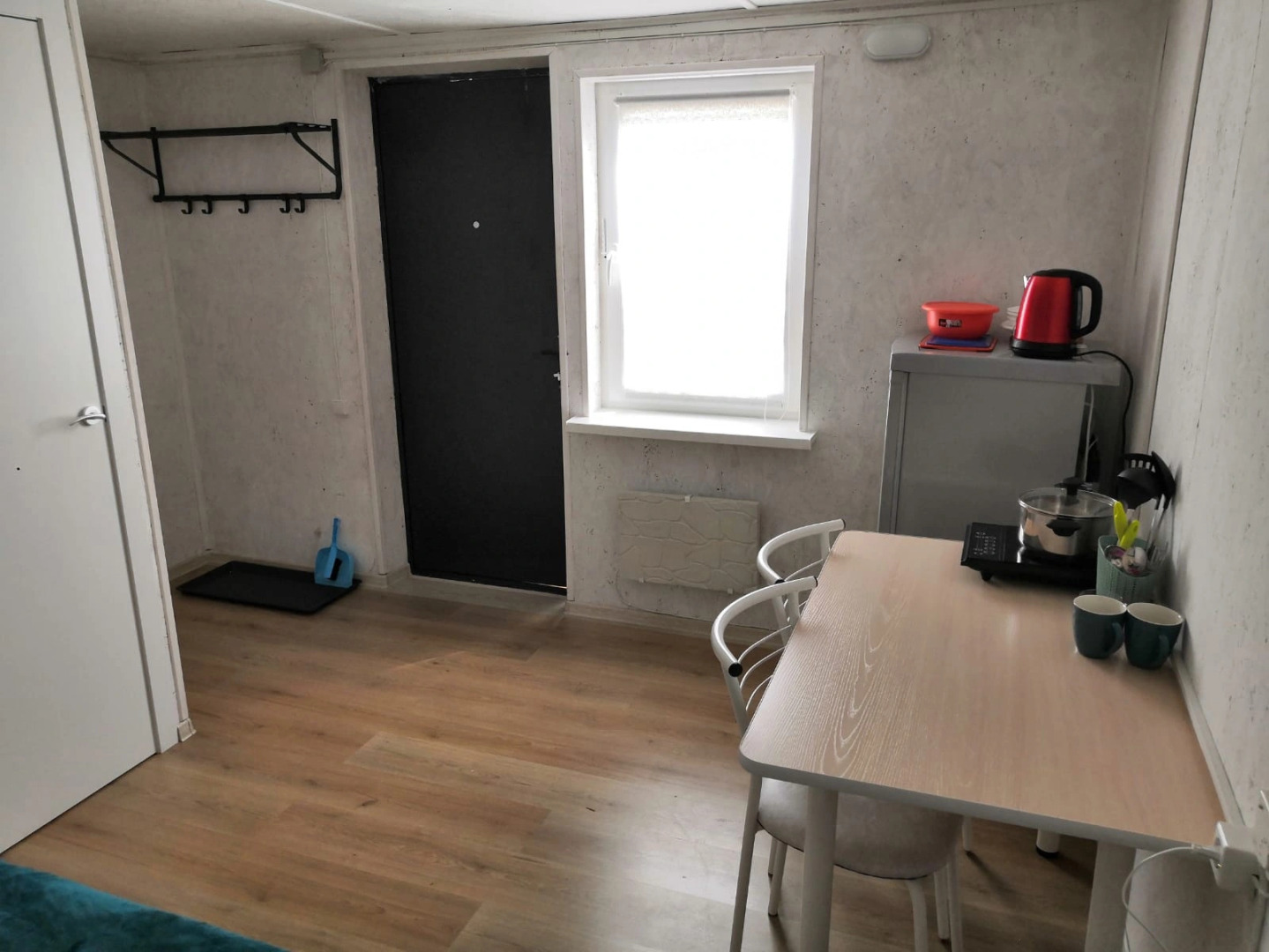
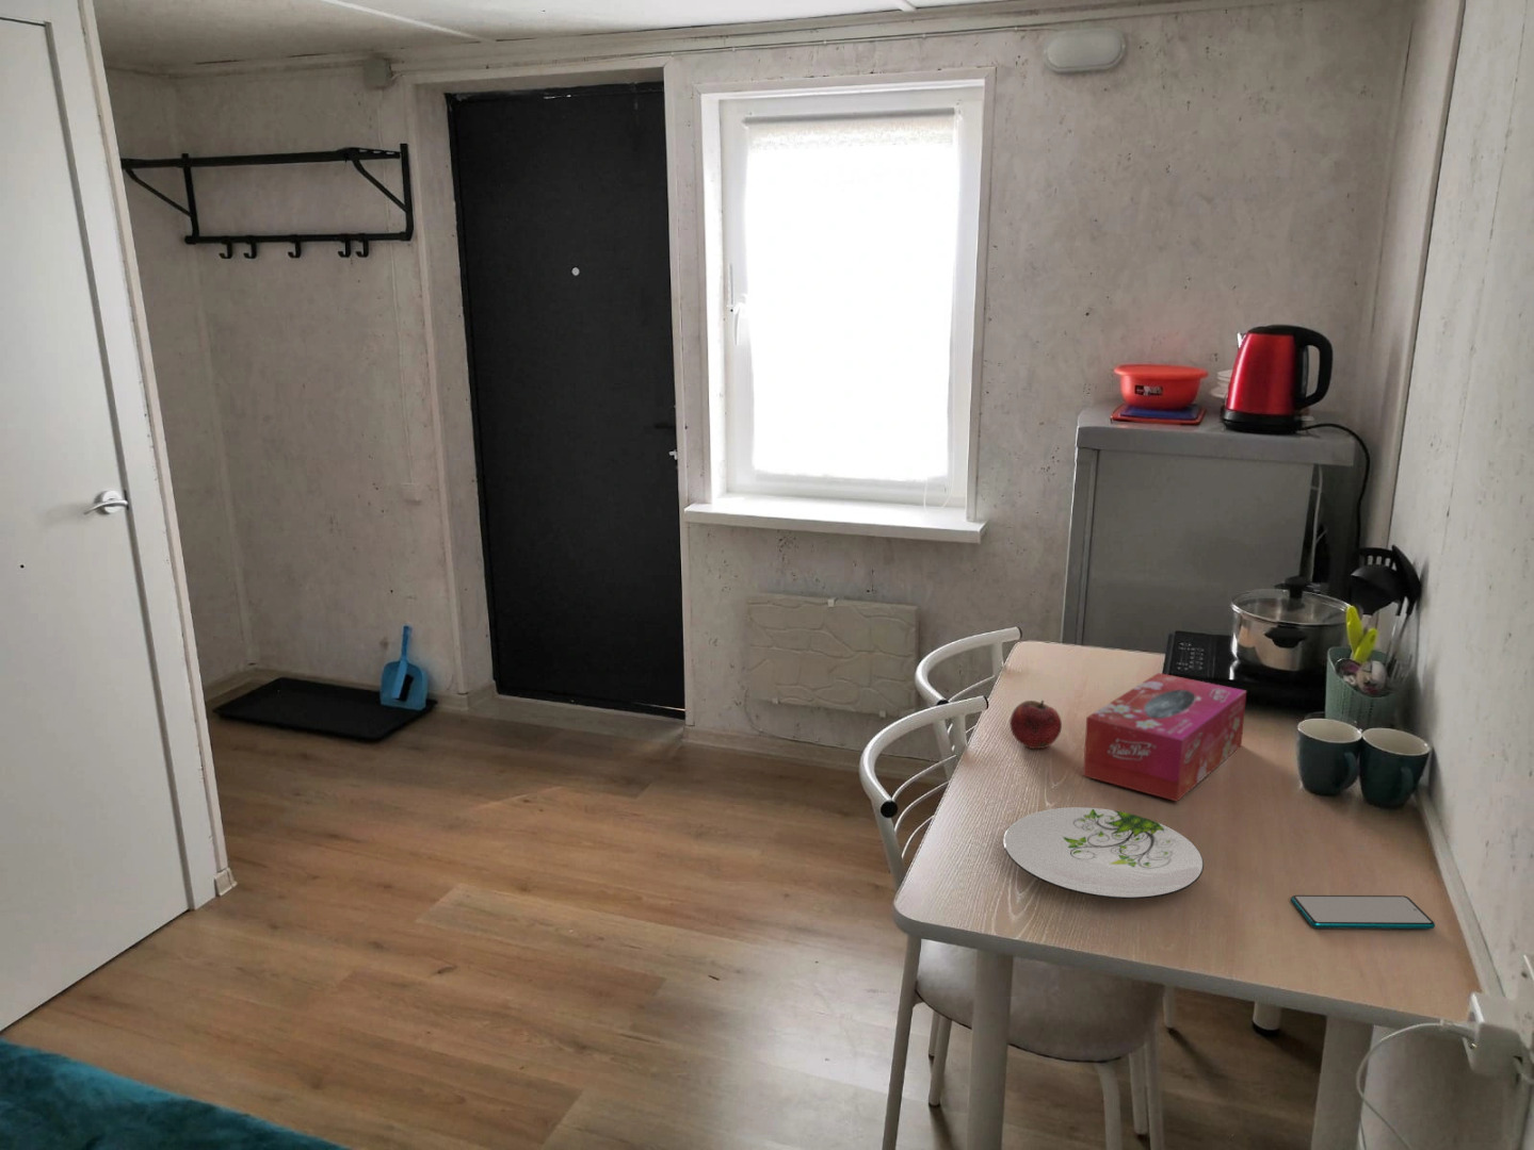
+ fruit [1008,698,1063,750]
+ tissue box [1082,672,1248,803]
+ smartphone [1290,894,1436,930]
+ plate [1002,806,1205,900]
